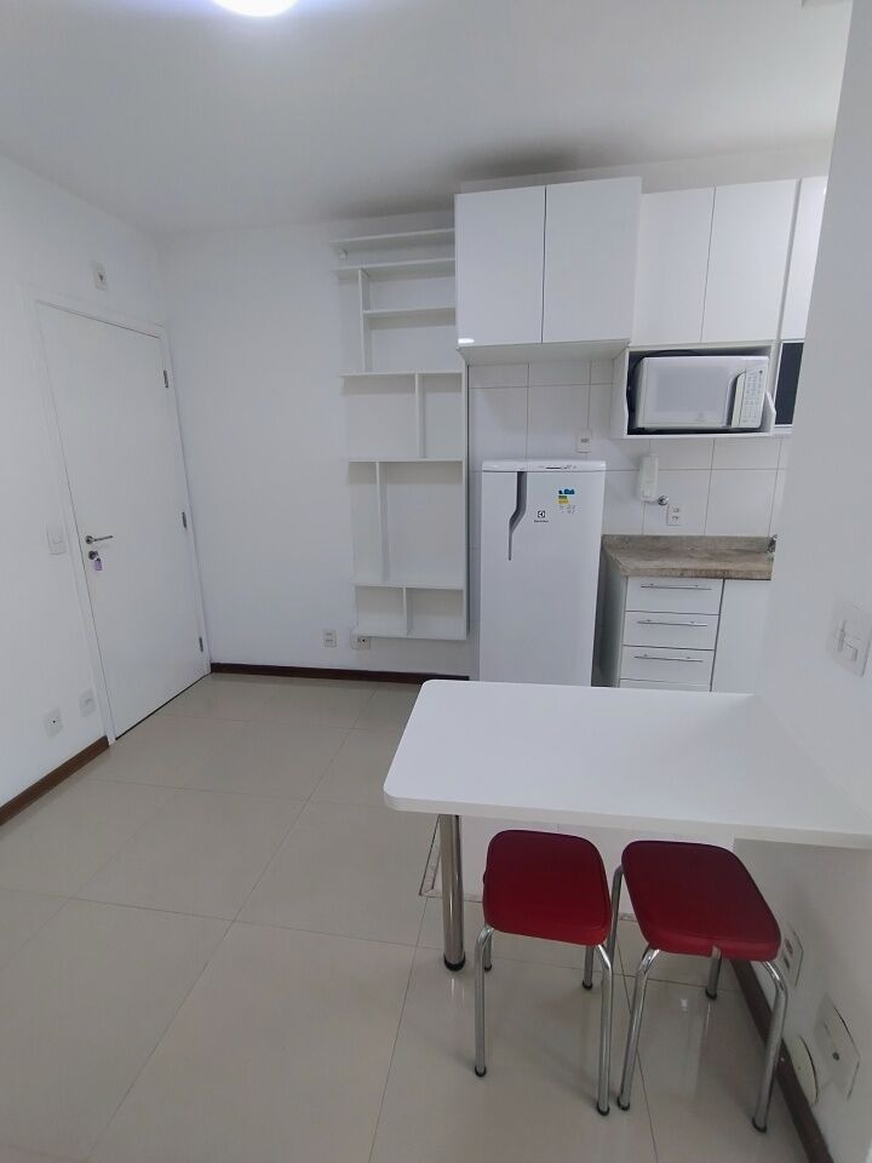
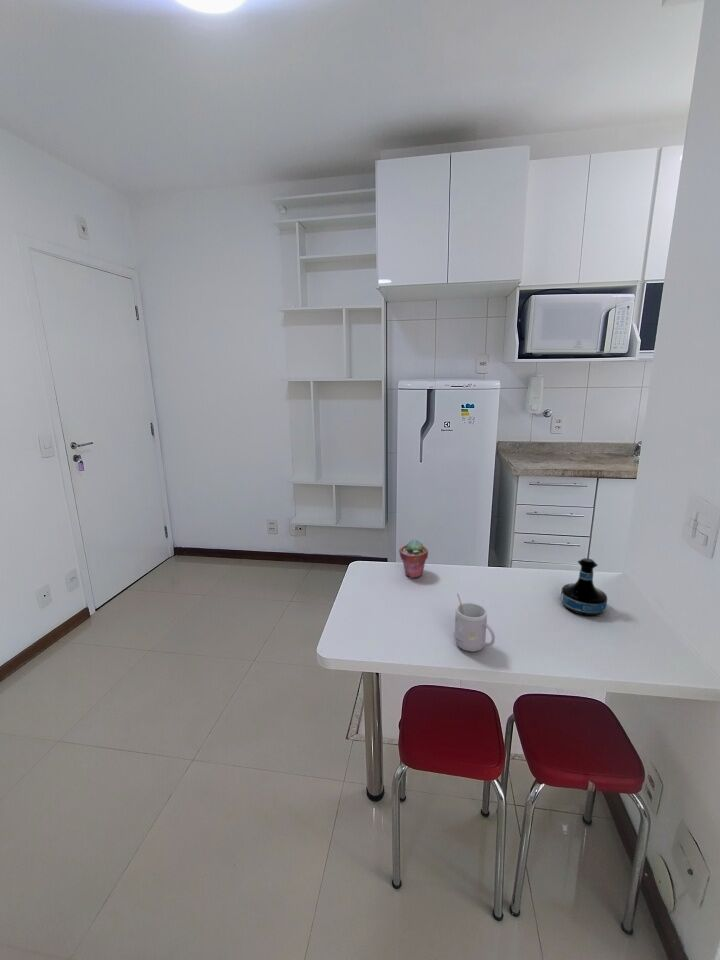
+ potted succulent [398,538,429,579]
+ mug [453,592,496,652]
+ tequila bottle [560,557,608,617]
